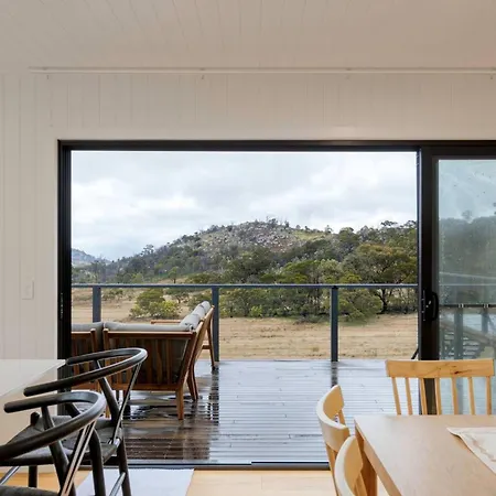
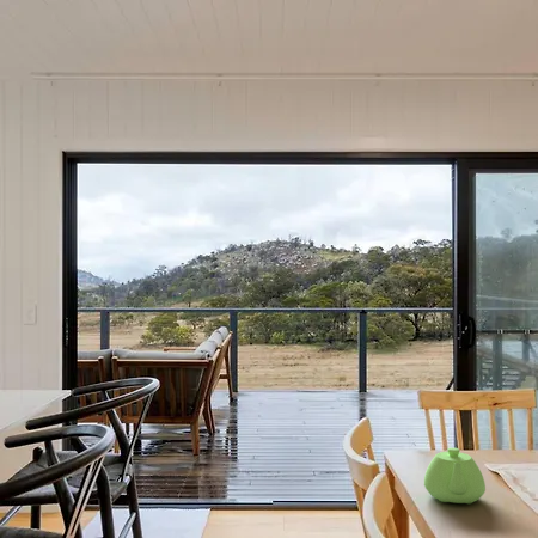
+ teapot [423,447,487,505]
